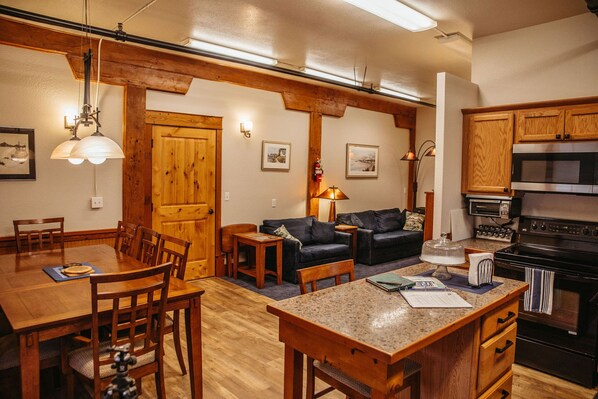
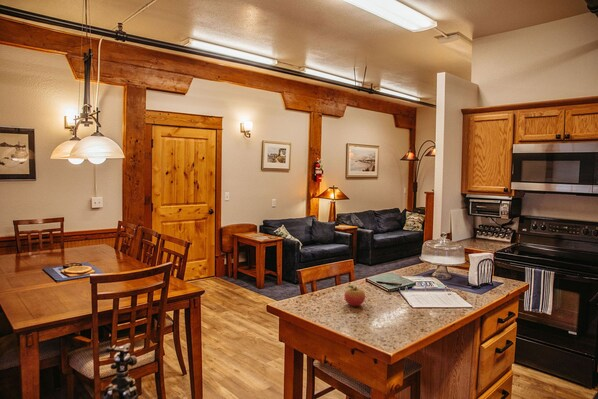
+ fruit [343,285,366,307]
